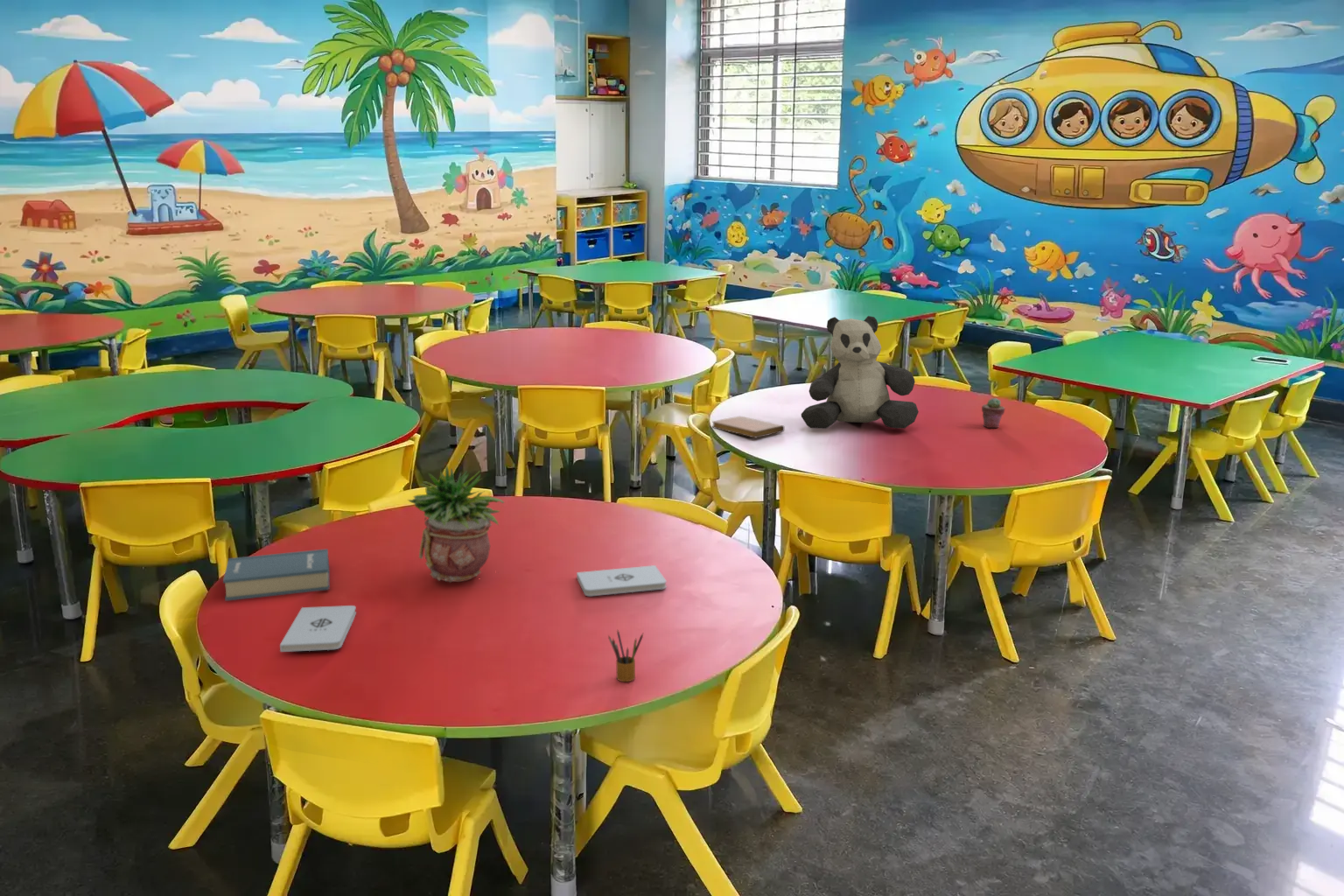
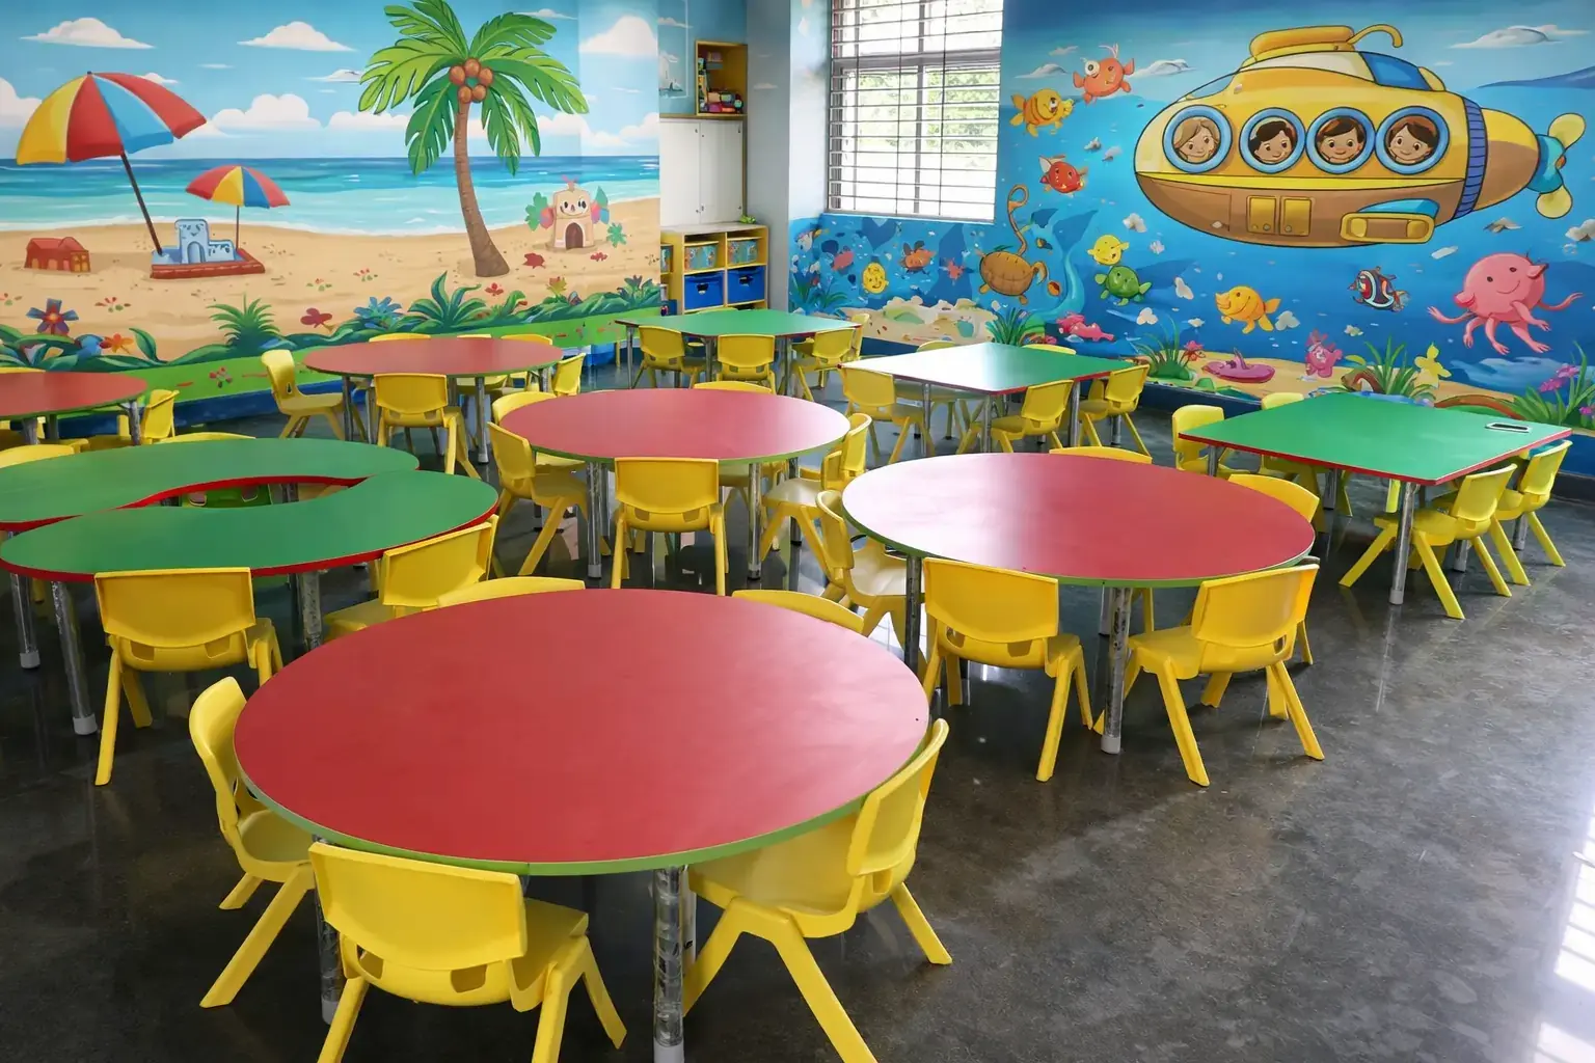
- notepad [576,564,667,597]
- pencil box [607,629,644,683]
- notebook [711,416,785,439]
- potted succulent [981,397,1005,429]
- potted plant [407,463,506,584]
- notepad [279,605,357,653]
- teddy bear [801,315,920,430]
- hardback book [222,548,331,602]
